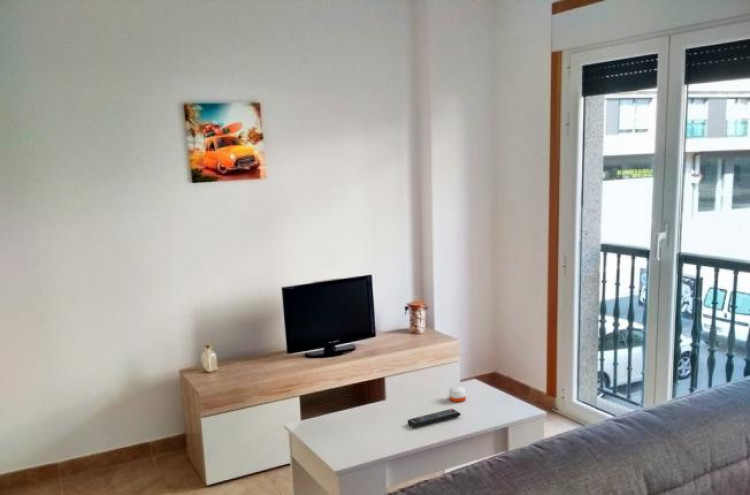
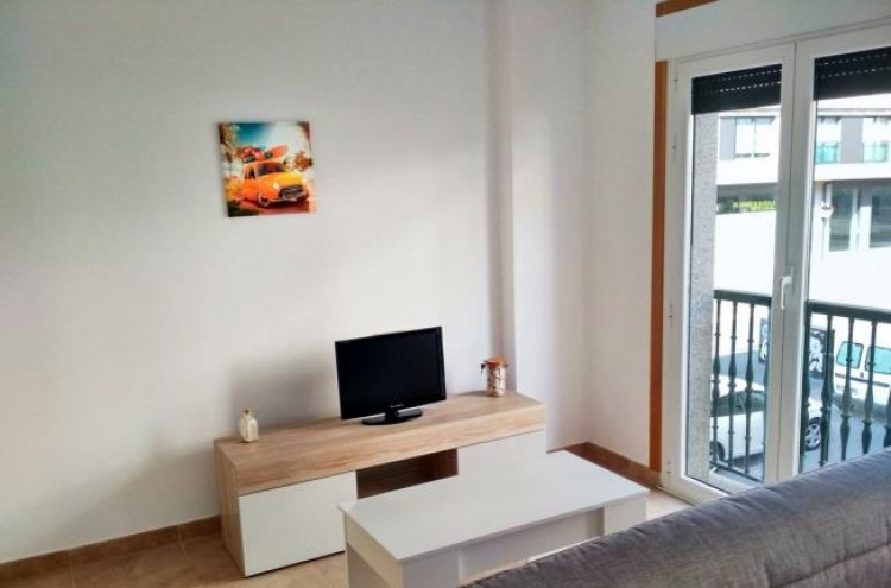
- candle [448,385,467,403]
- remote control [406,408,462,429]
